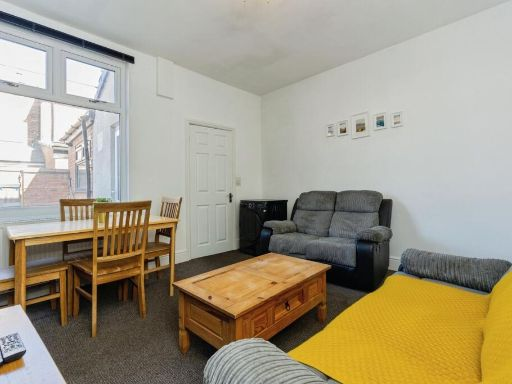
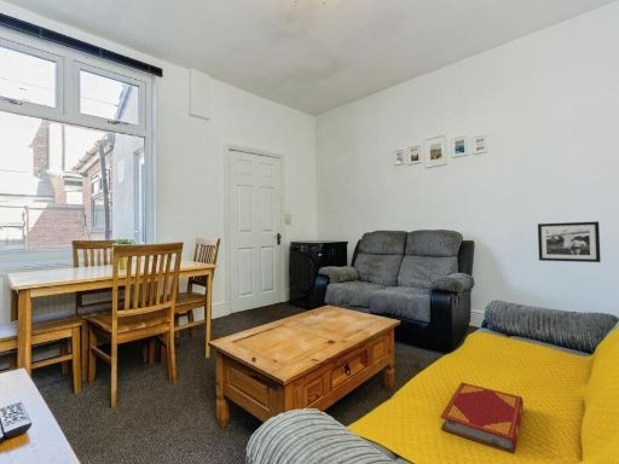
+ hardback book [439,382,525,454]
+ picture frame [537,220,602,263]
